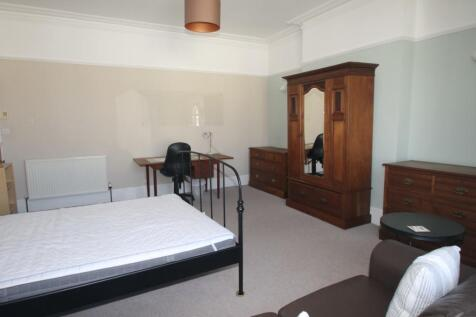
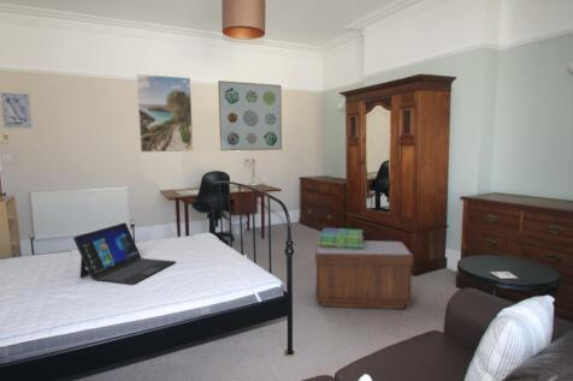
+ stack of books [317,227,365,249]
+ laptop [72,221,177,286]
+ wall art [0,91,34,130]
+ wall art [217,79,283,151]
+ bench [314,239,414,310]
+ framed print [135,73,194,153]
